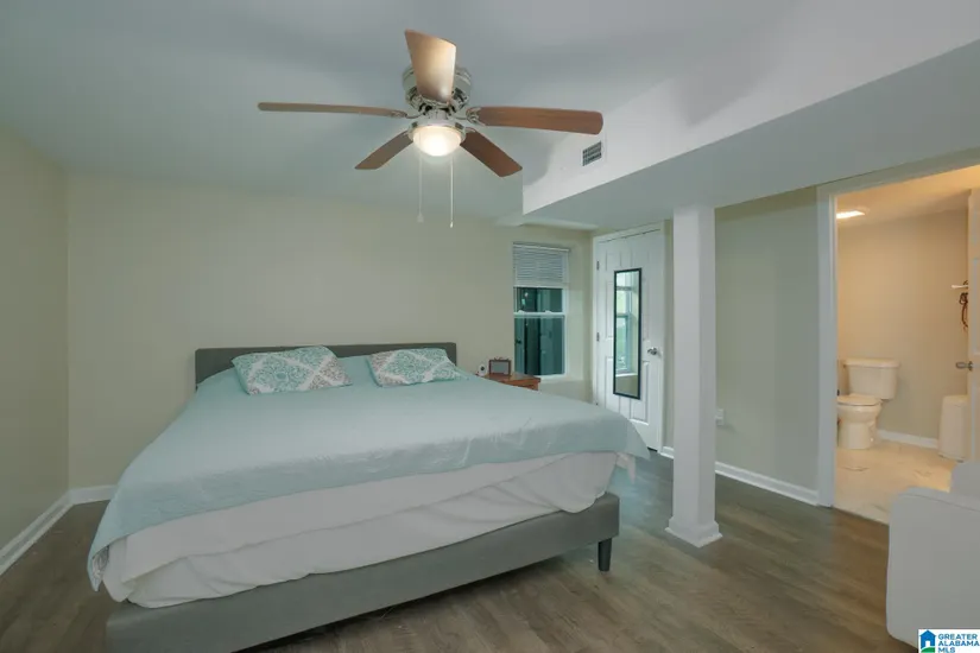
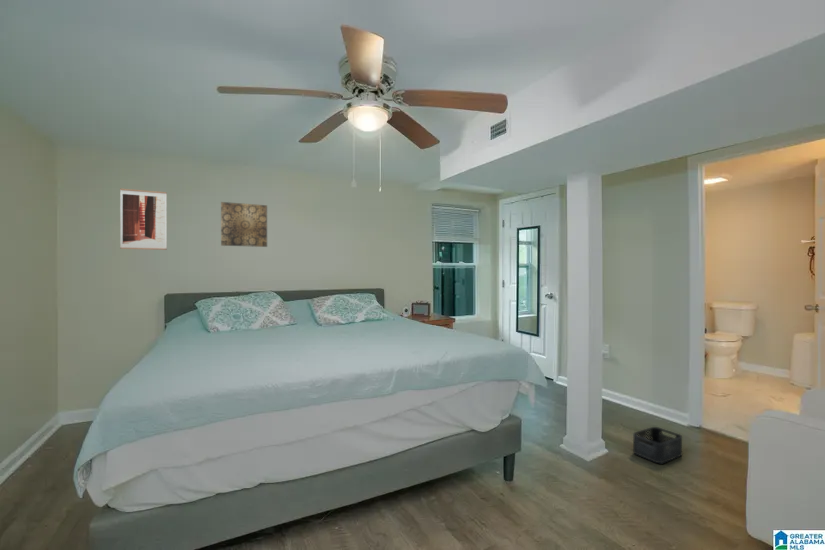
+ wall art [220,201,268,248]
+ wall art [119,188,168,251]
+ storage bin [632,426,683,464]
